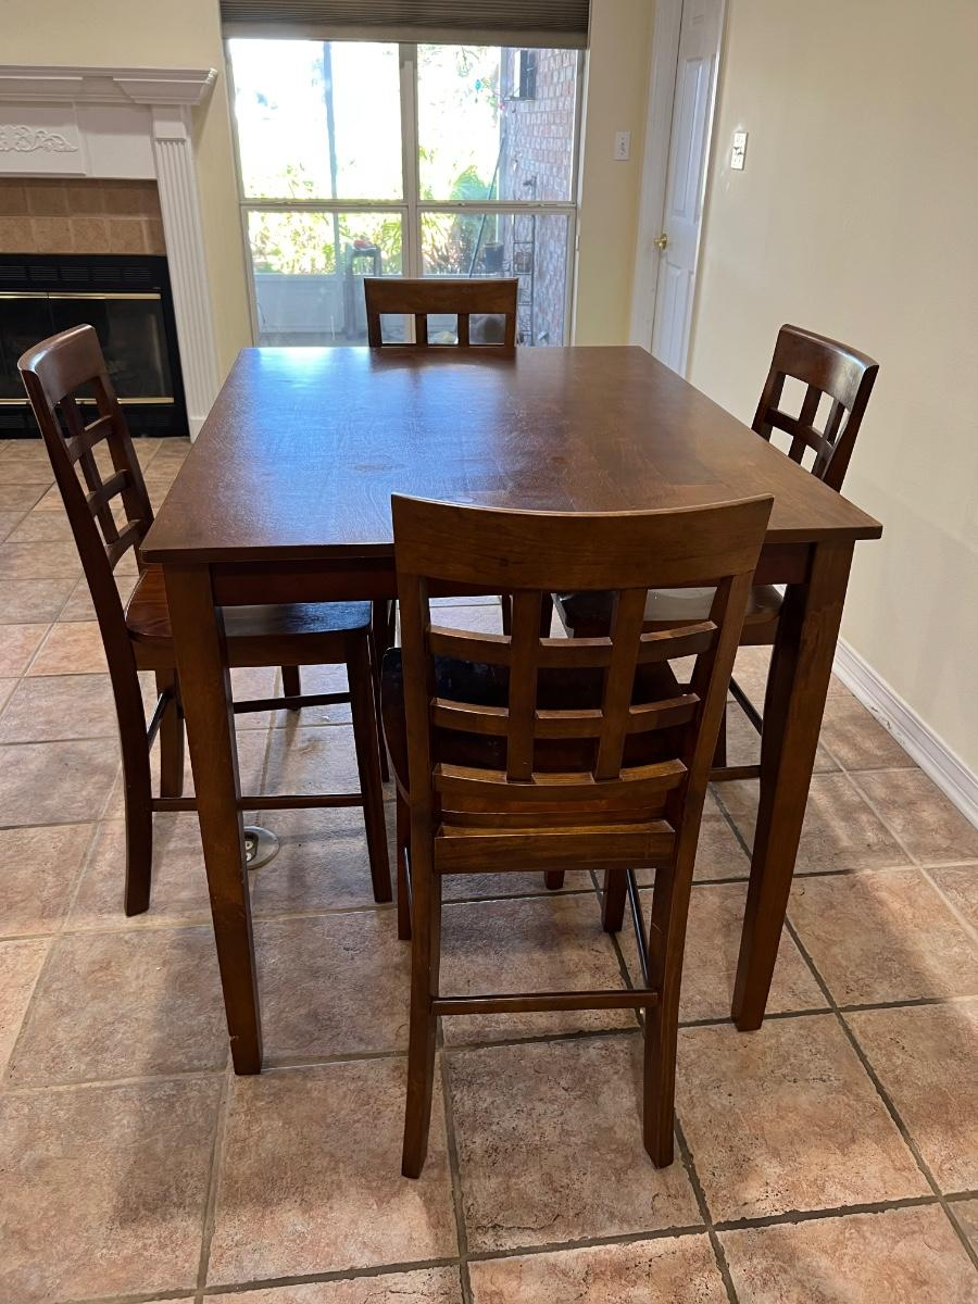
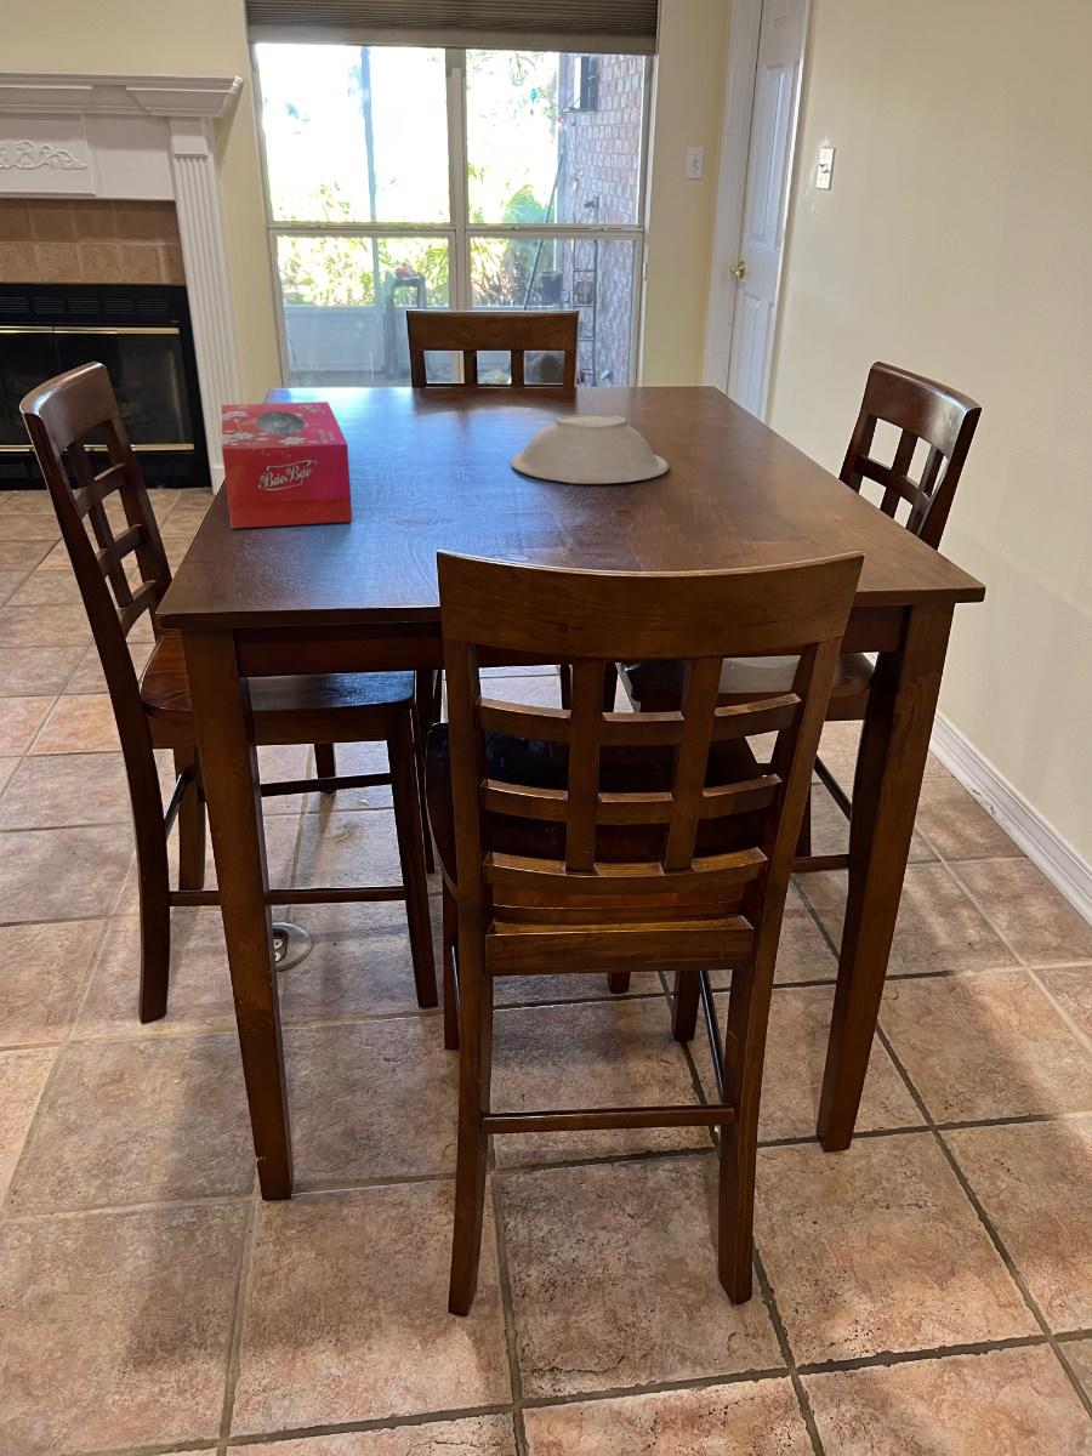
+ tissue box [221,400,353,529]
+ bowl [510,413,670,485]
